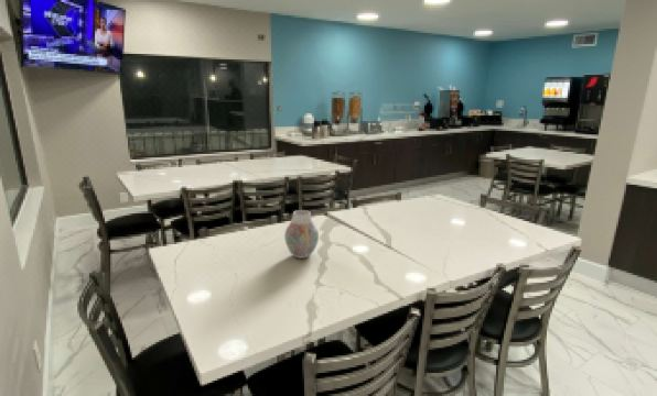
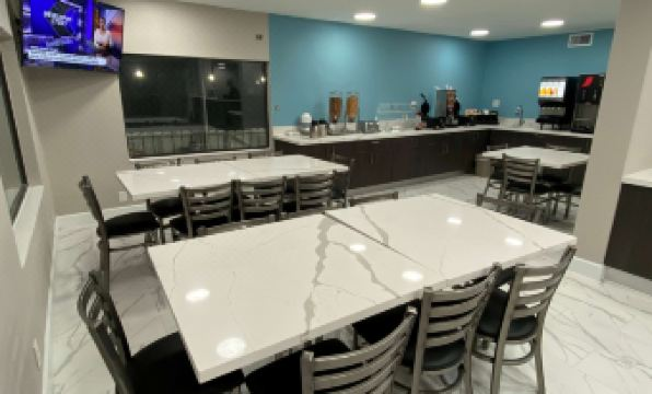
- vase [283,209,320,260]
